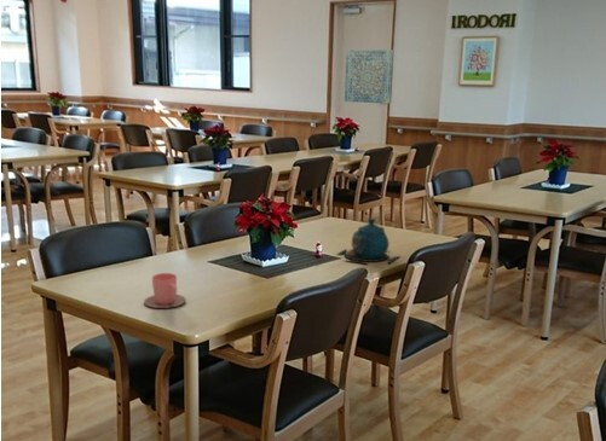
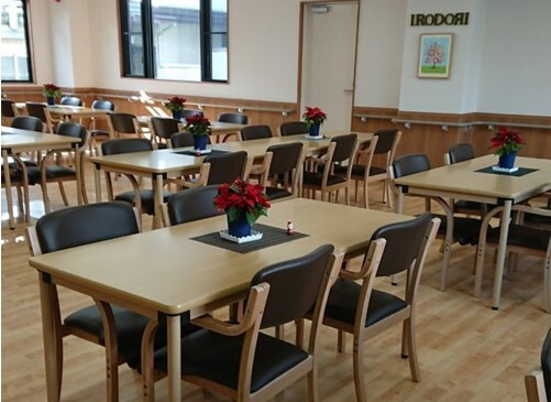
- teapot [335,216,400,266]
- cup [143,272,187,309]
- wall art [344,48,396,105]
